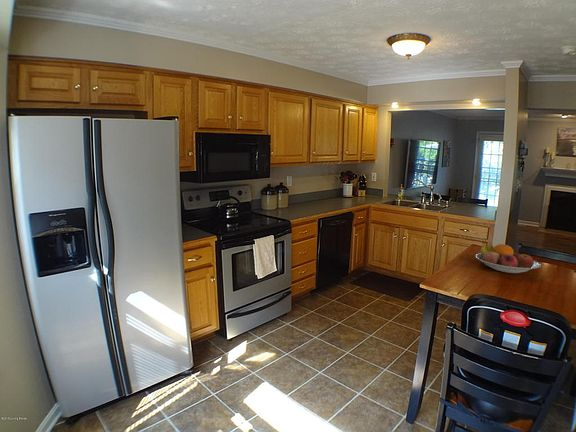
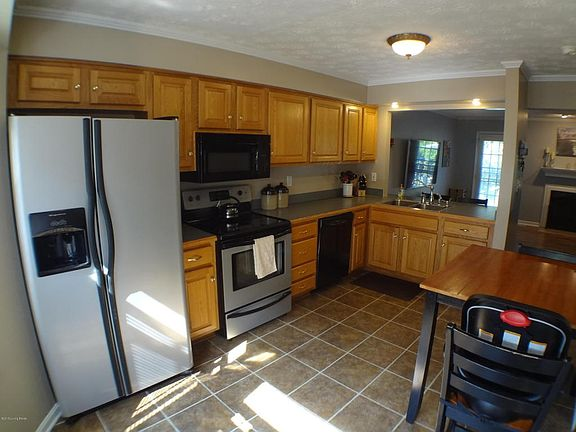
- fruit bowl [474,242,542,274]
